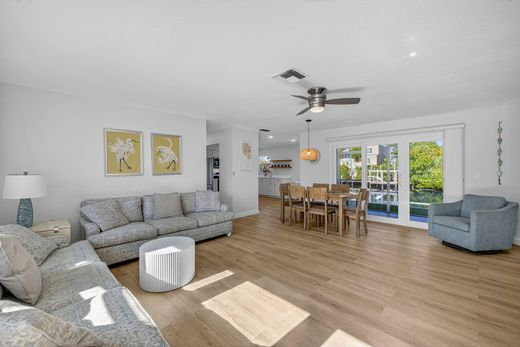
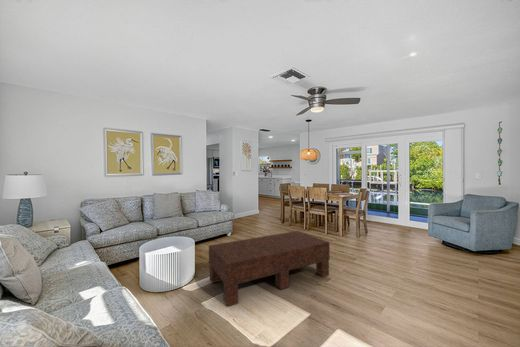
+ coffee table [208,230,331,307]
